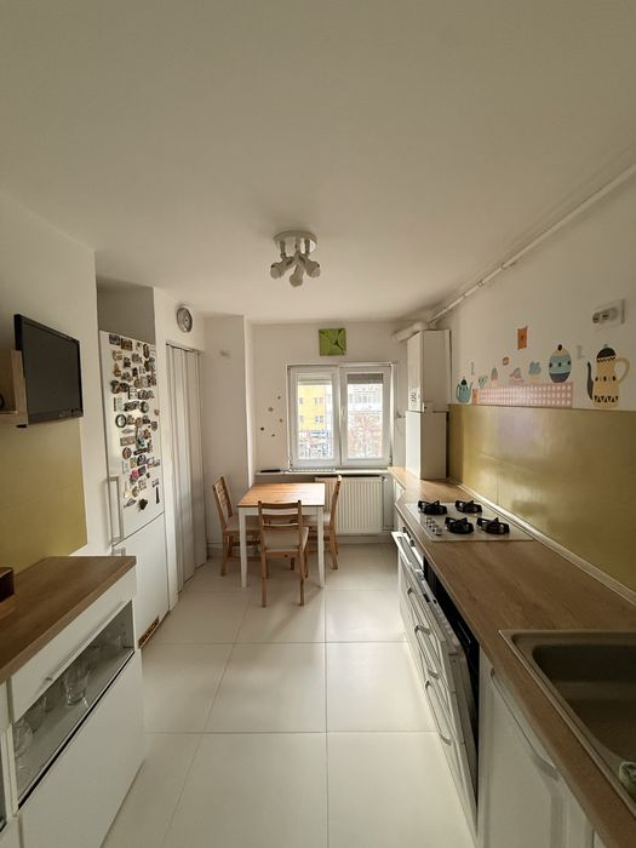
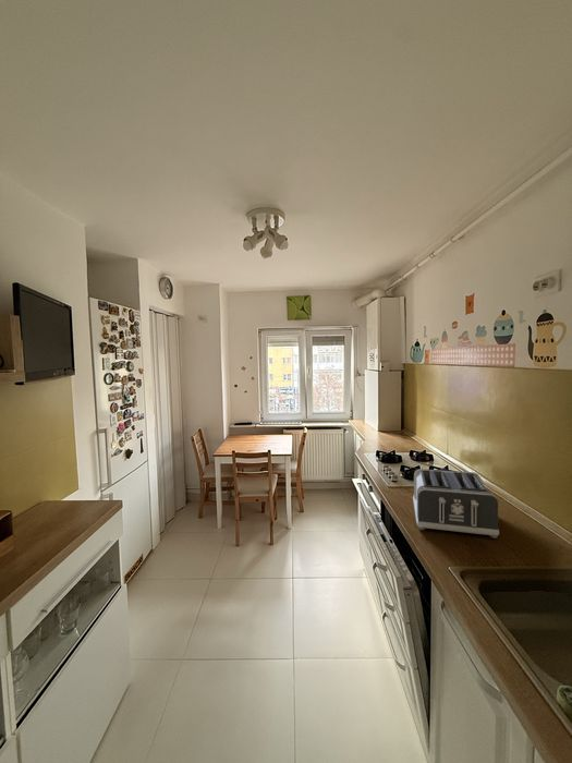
+ toaster [412,468,500,540]
